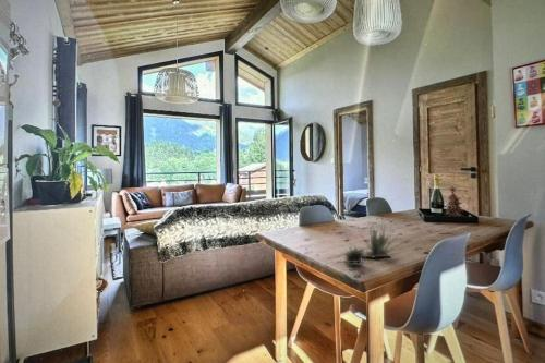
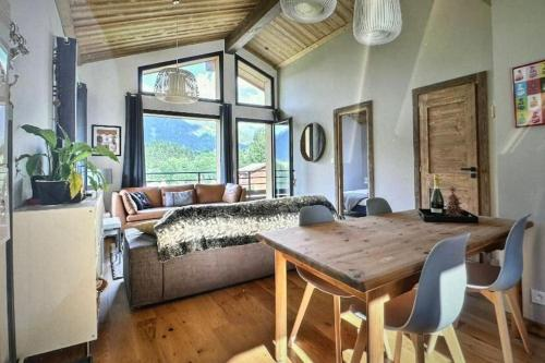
- succulent plant [340,208,405,265]
